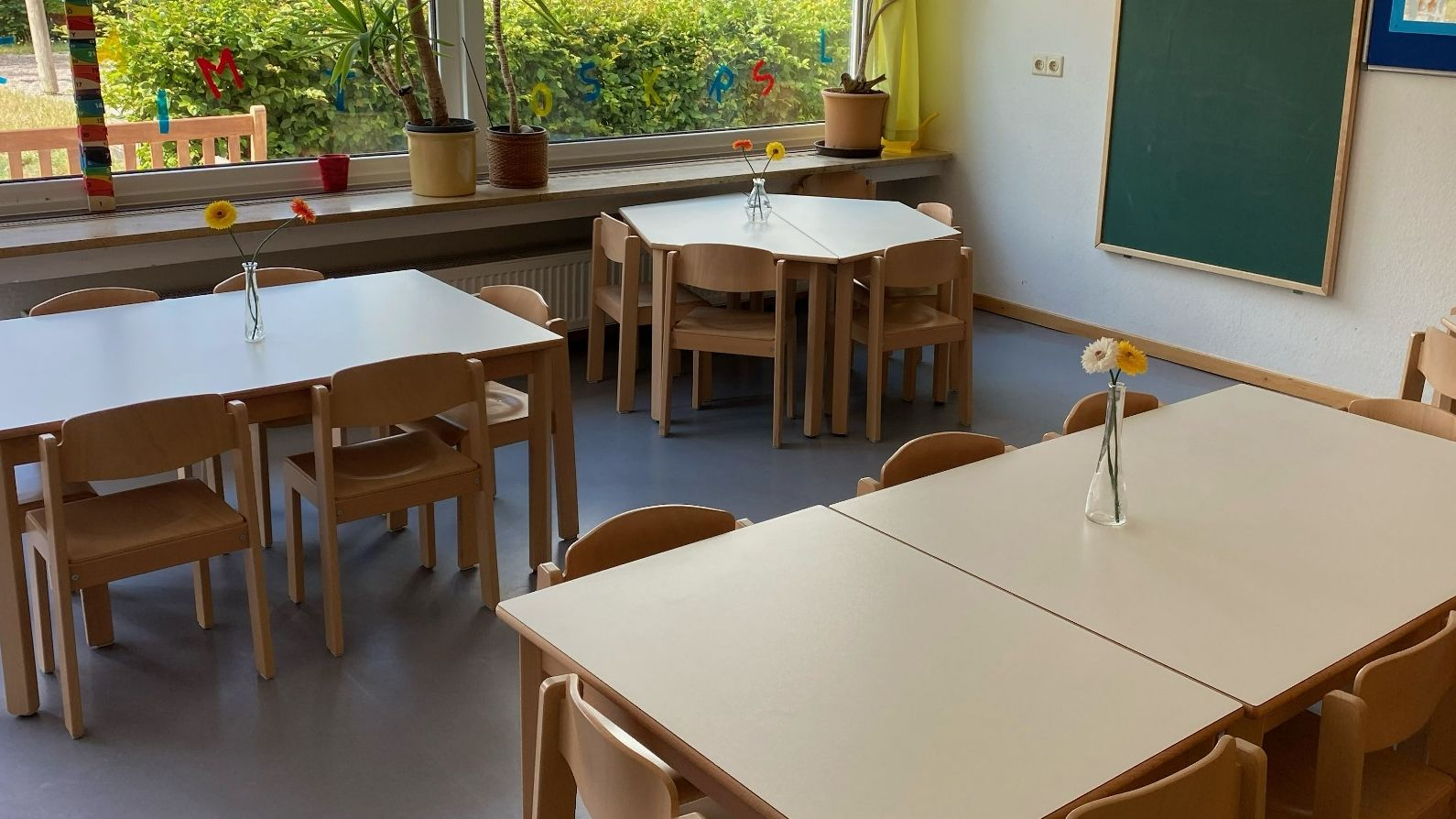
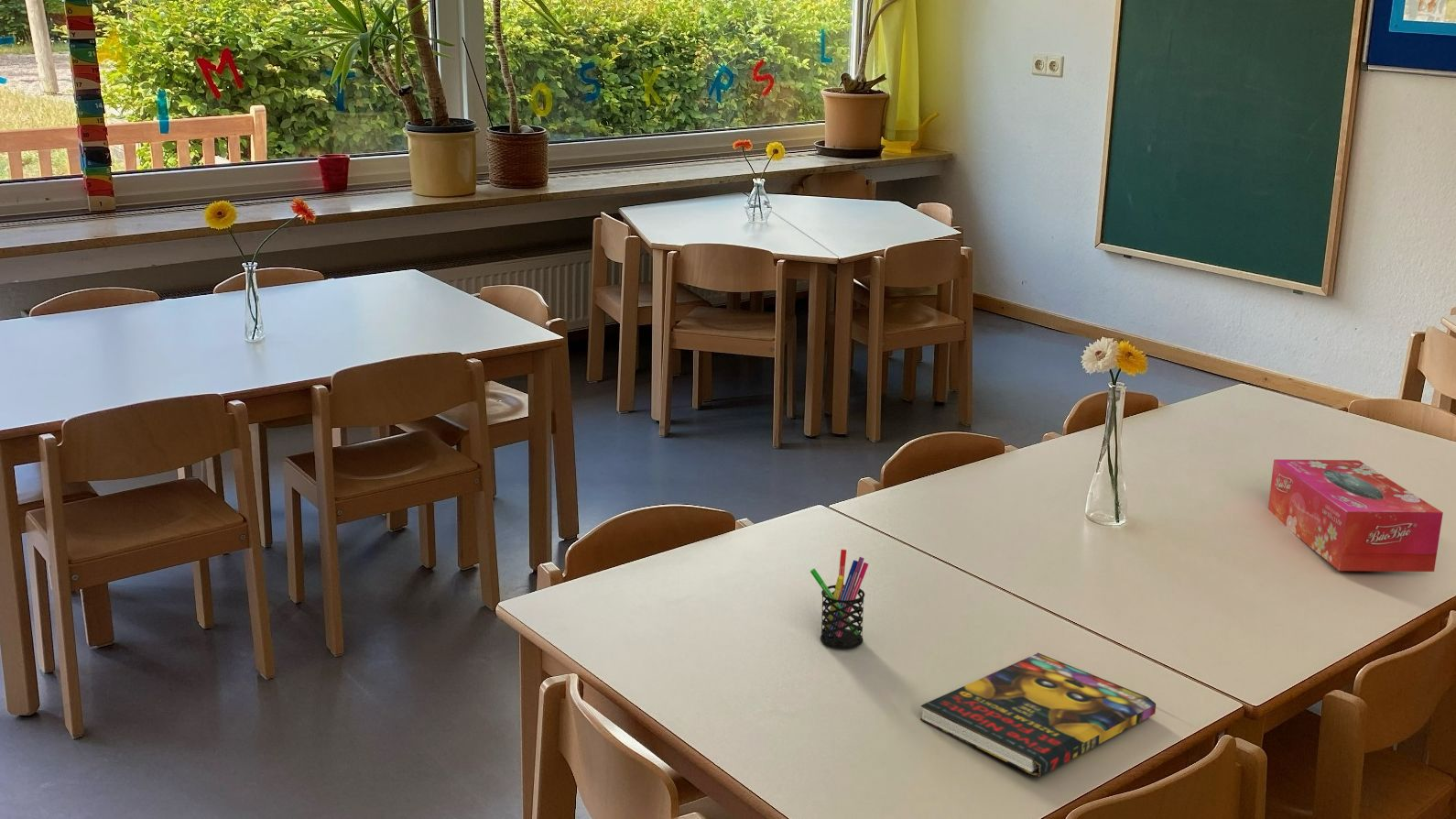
+ tissue box [1267,458,1444,573]
+ book [919,652,1157,778]
+ pen holder [809,549,869,650]
